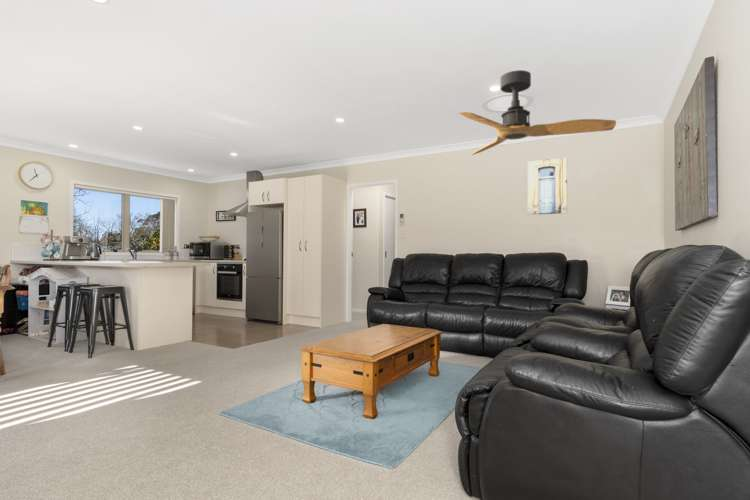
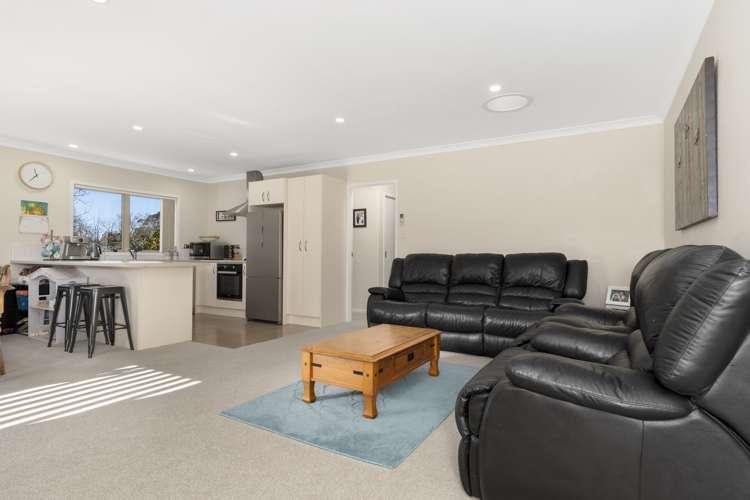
- ceiling fan [458,69,617,156]
- wall art [527,157,568,216]
